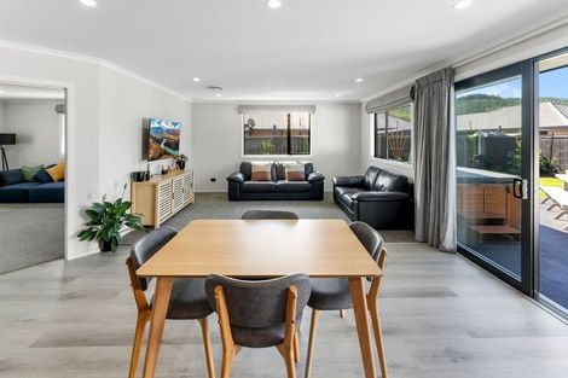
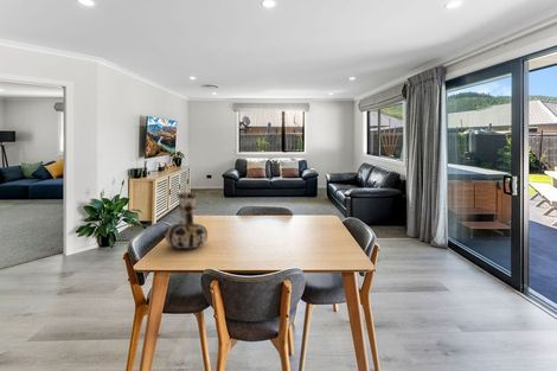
+ vase [164,192,209,250]
